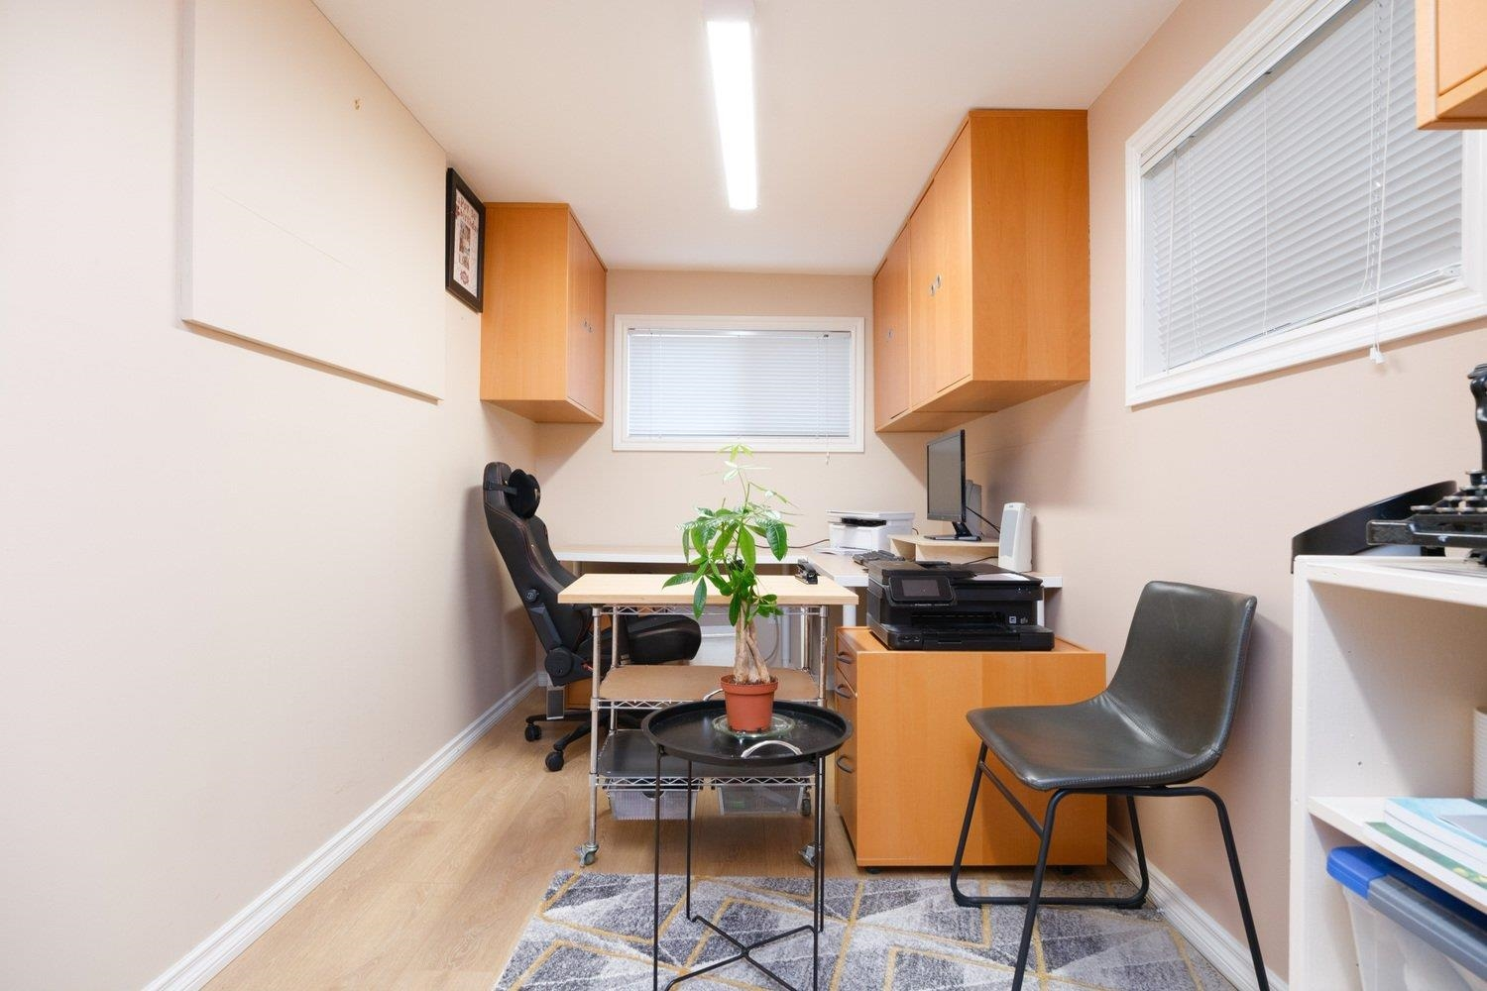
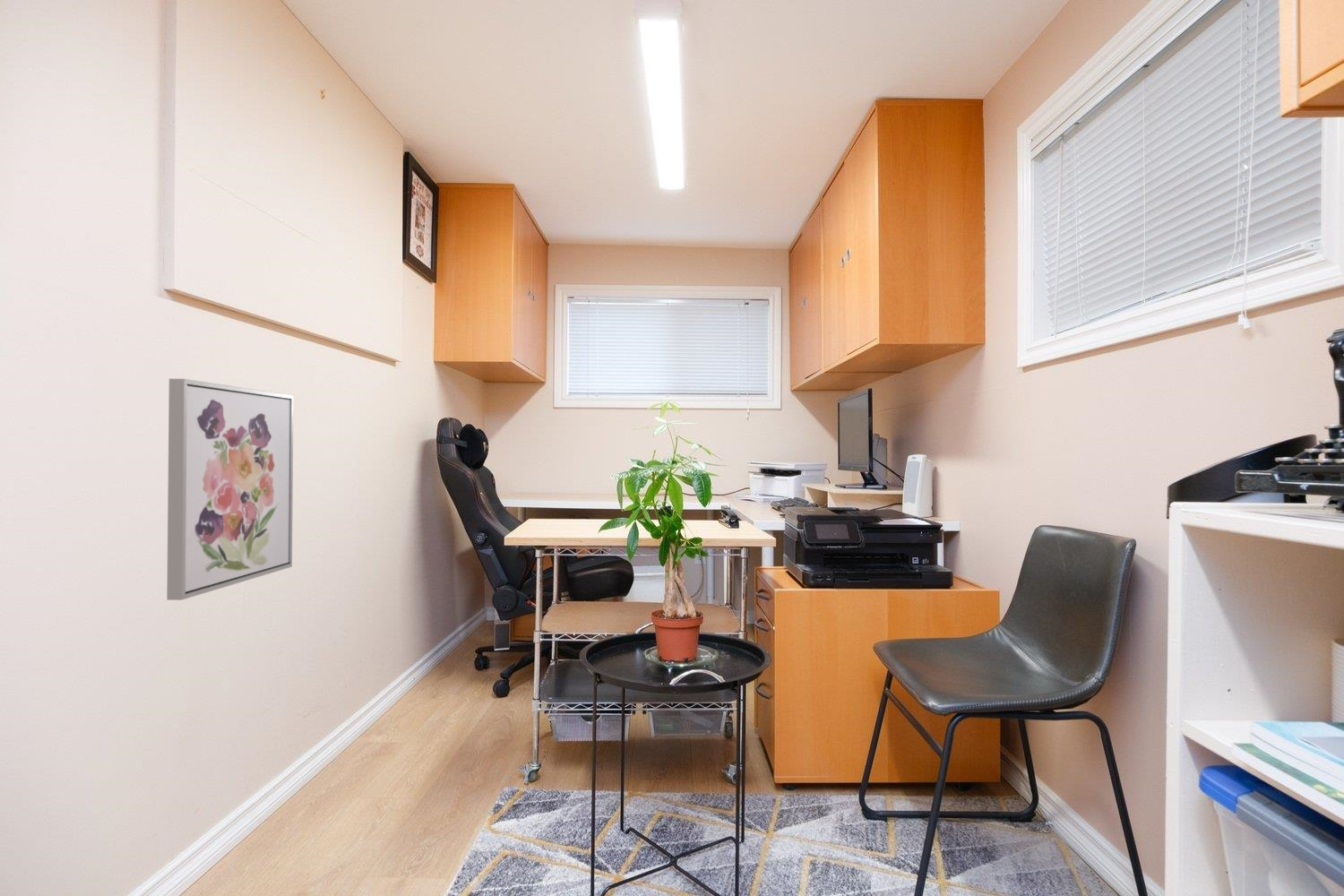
+ wall art [166,378,294,601]
